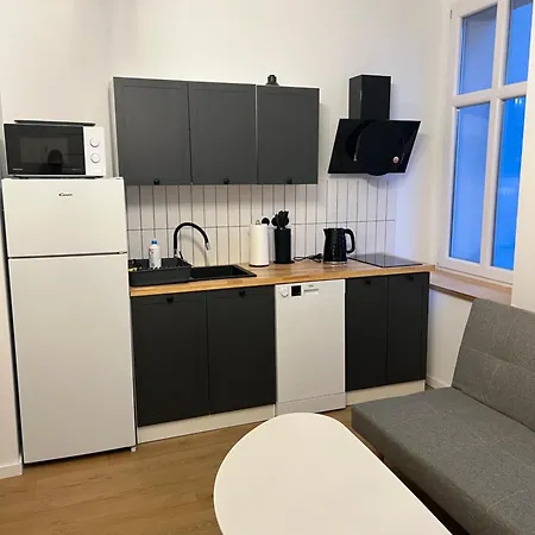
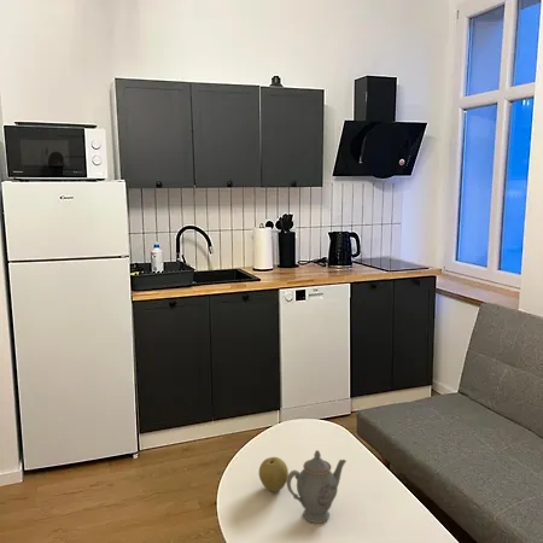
+ fruit [258,456,290,494]
+ chinaware [286,449,348,525]
